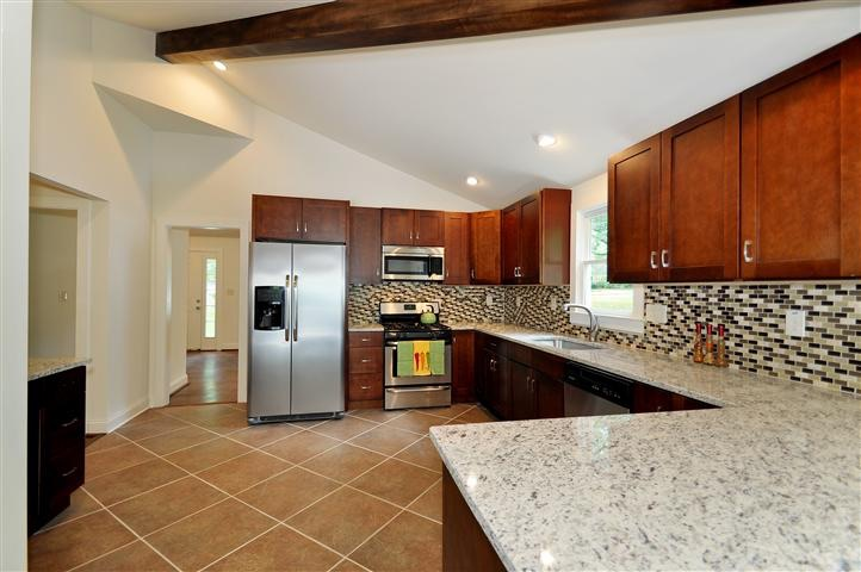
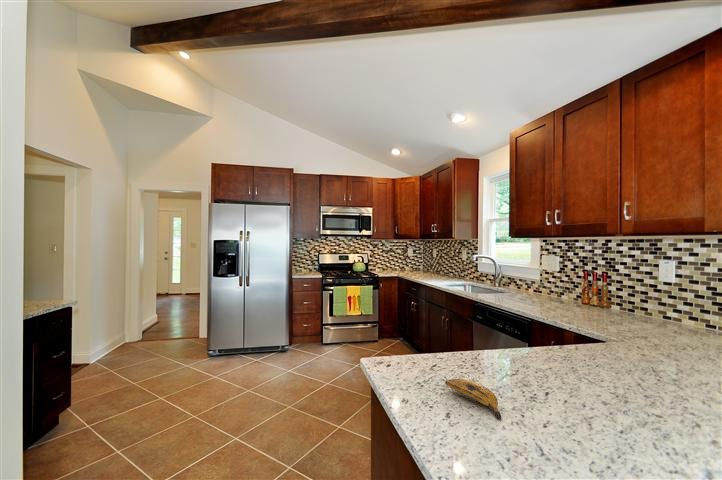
+ banana [444,378,502,420]
